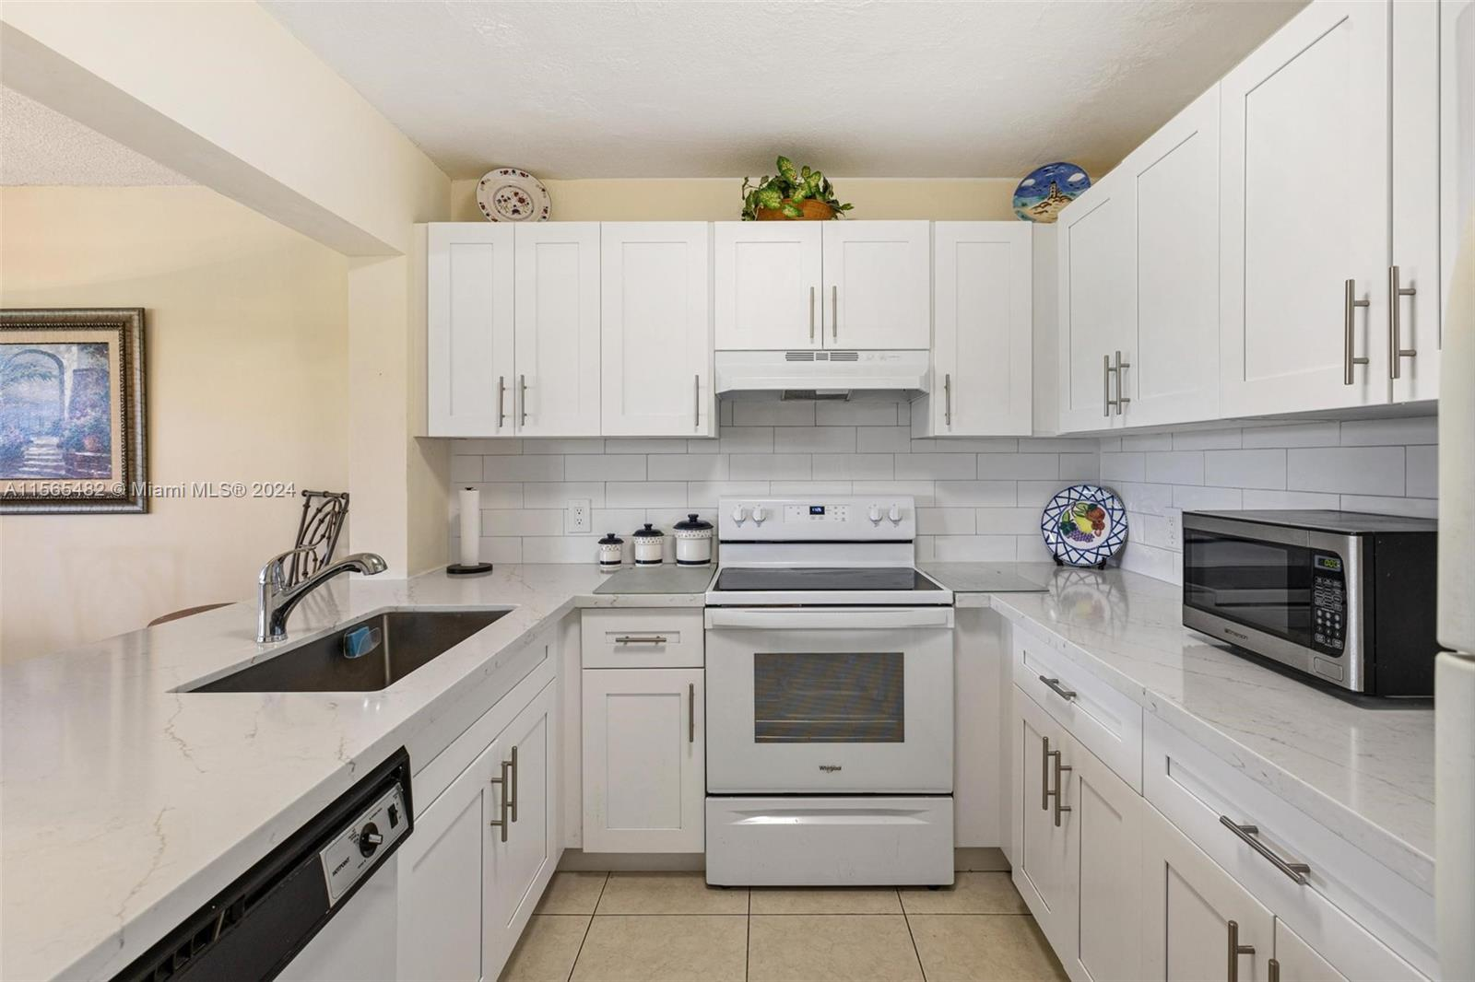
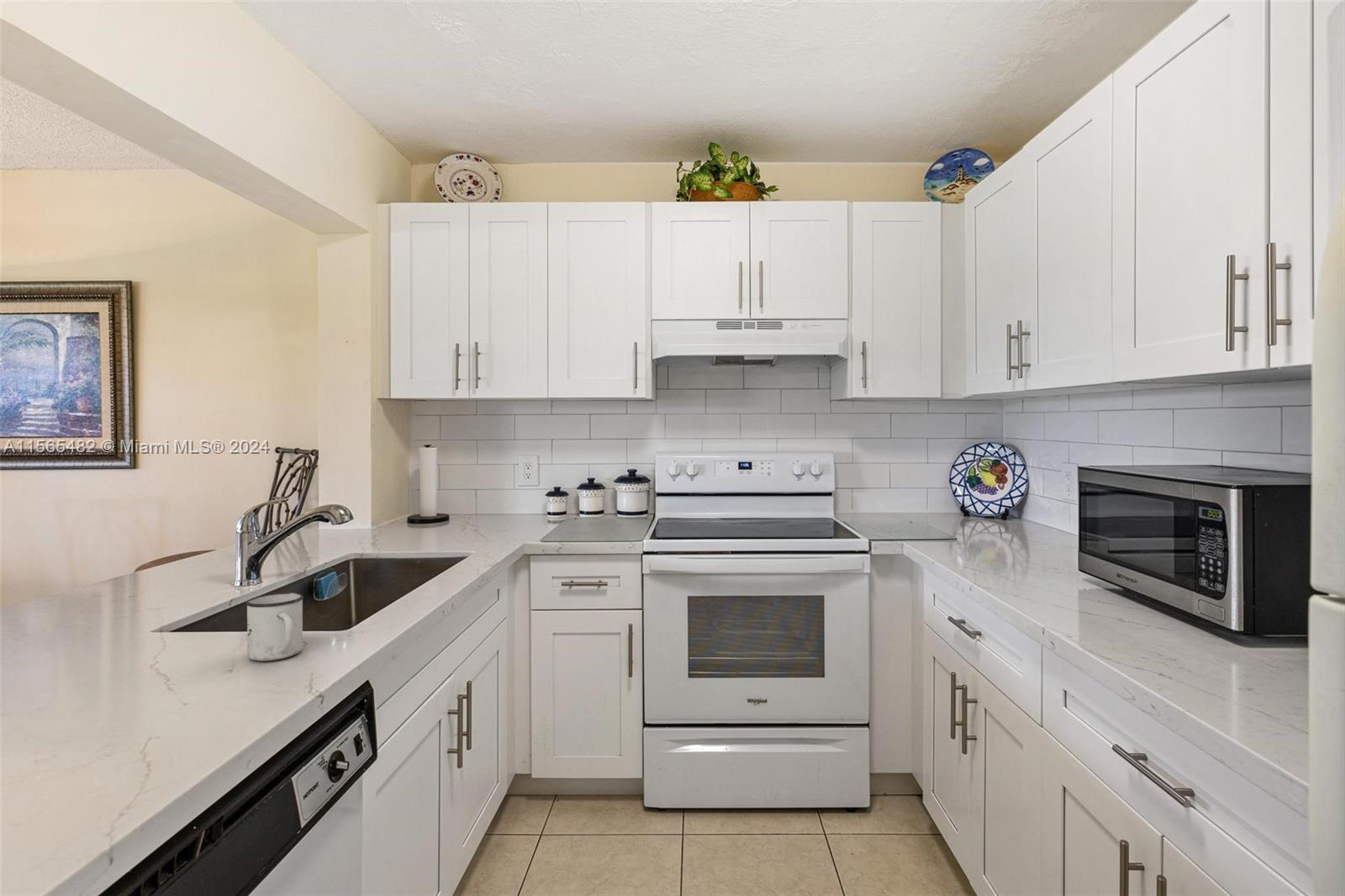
+ mug [245,592,304,661]
